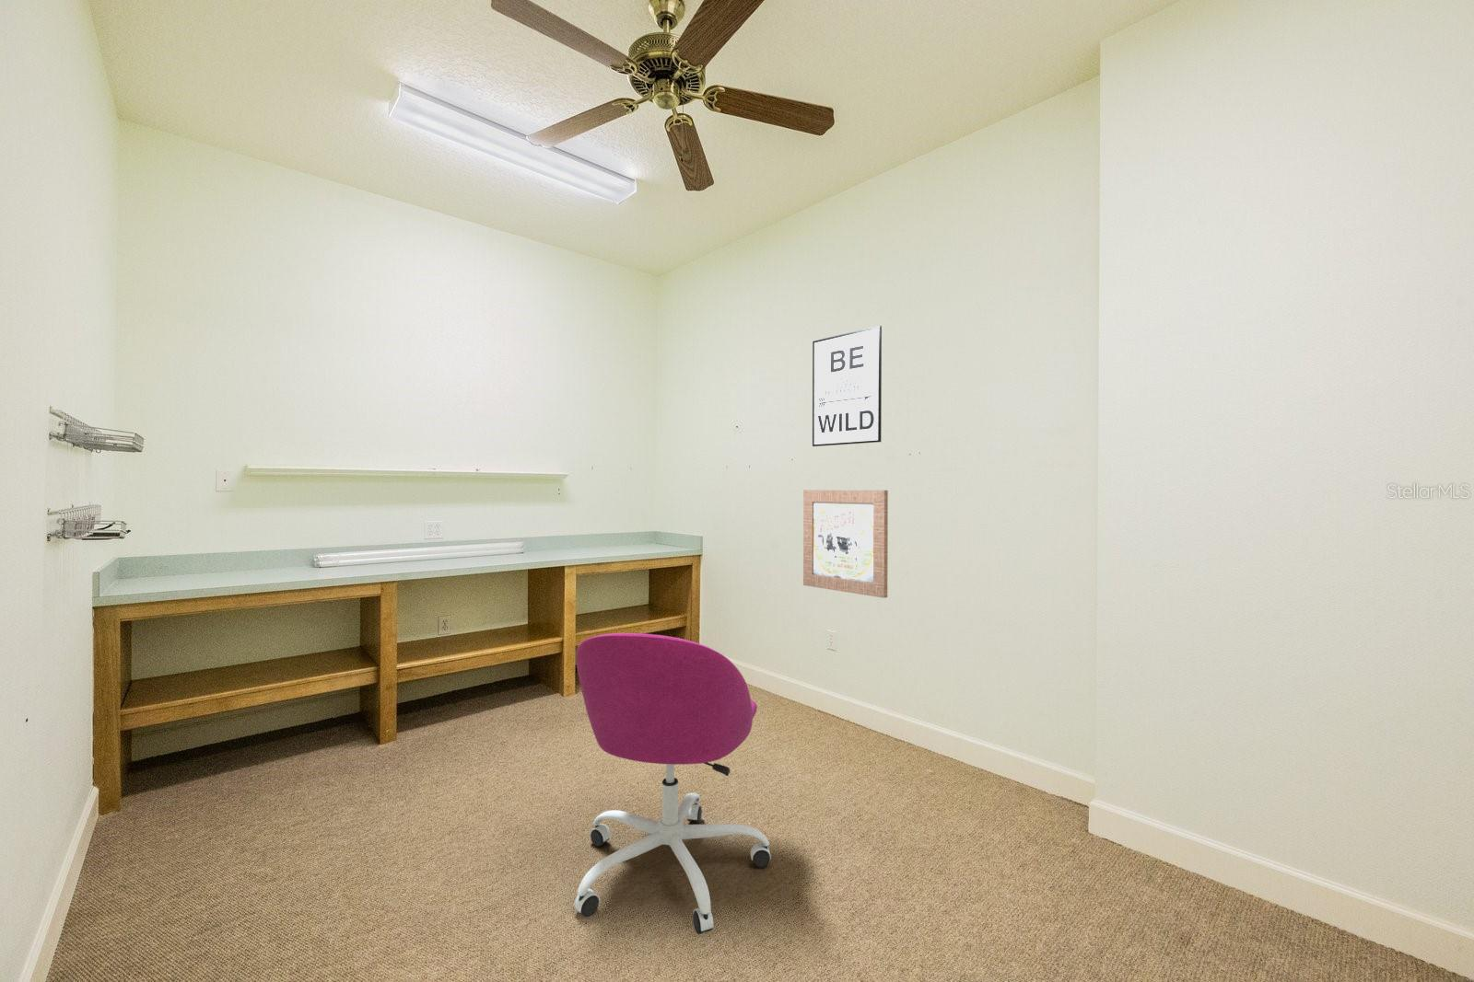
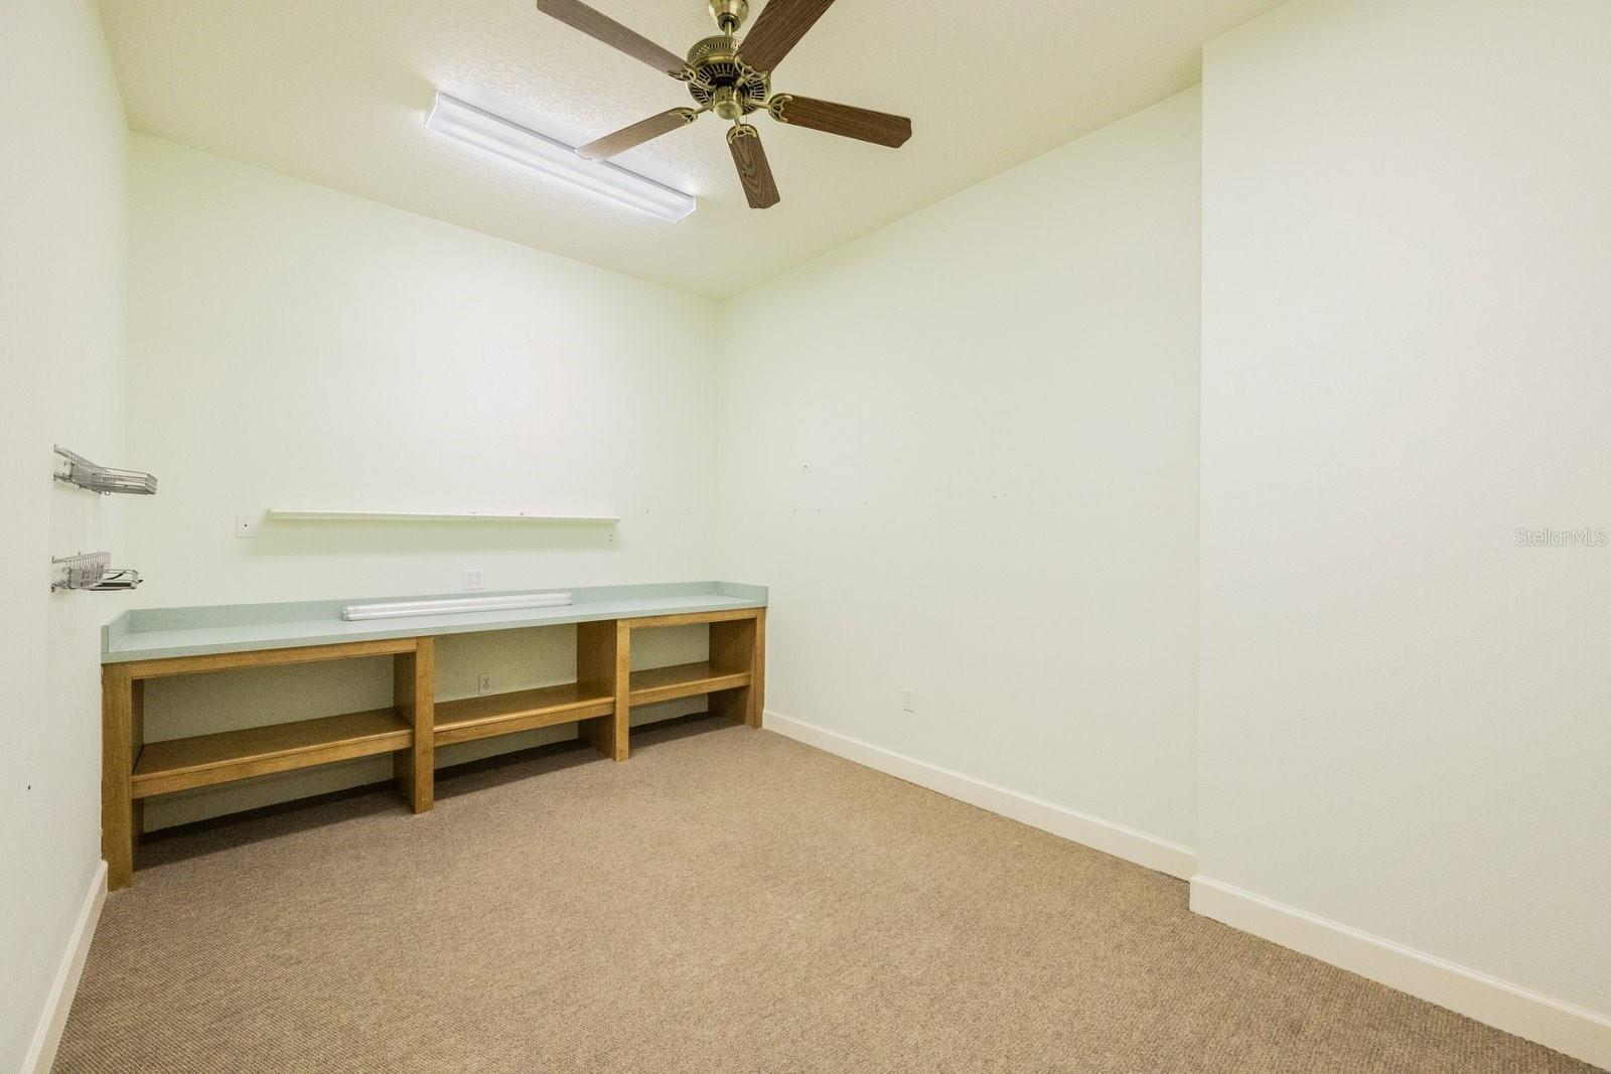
- wall art [812,324,883,447]
- wall art [803,489,889,600]
- office chair [572,632,772,935]
